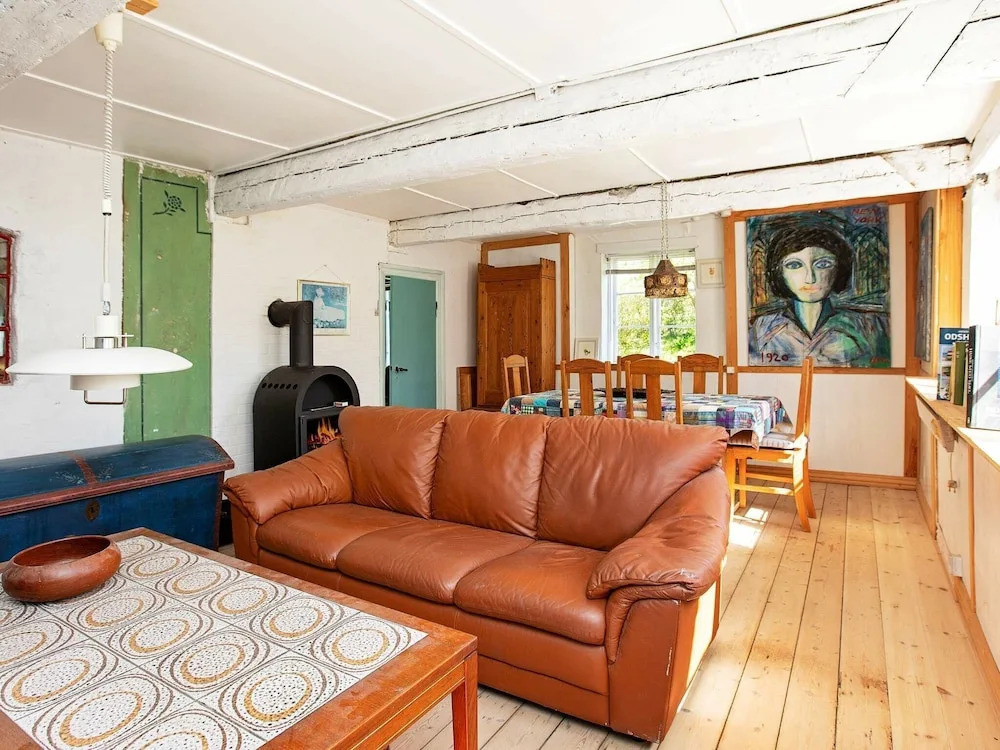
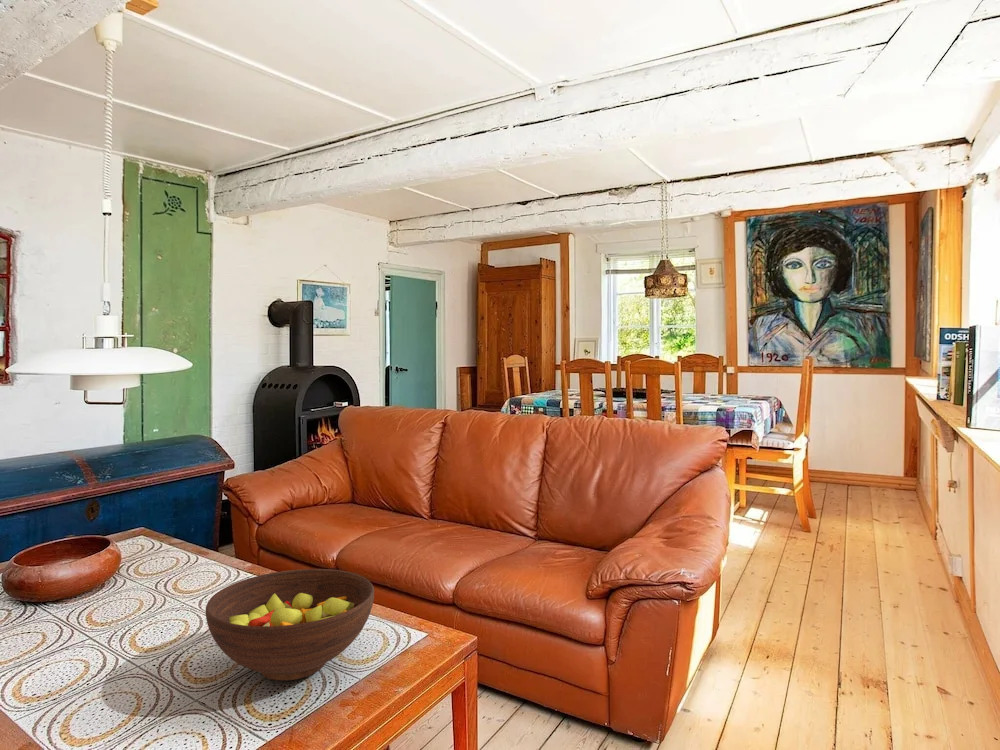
+ fruit bowl [205,568,375,682]
